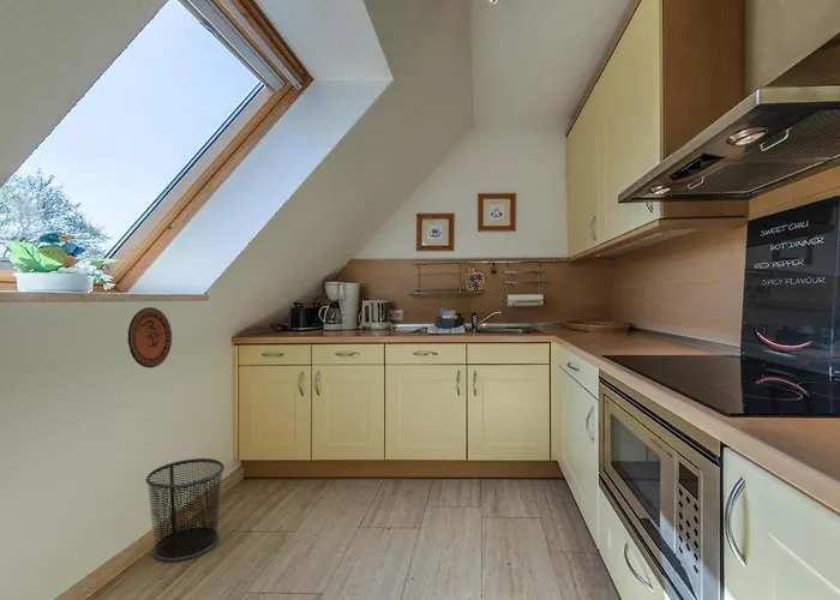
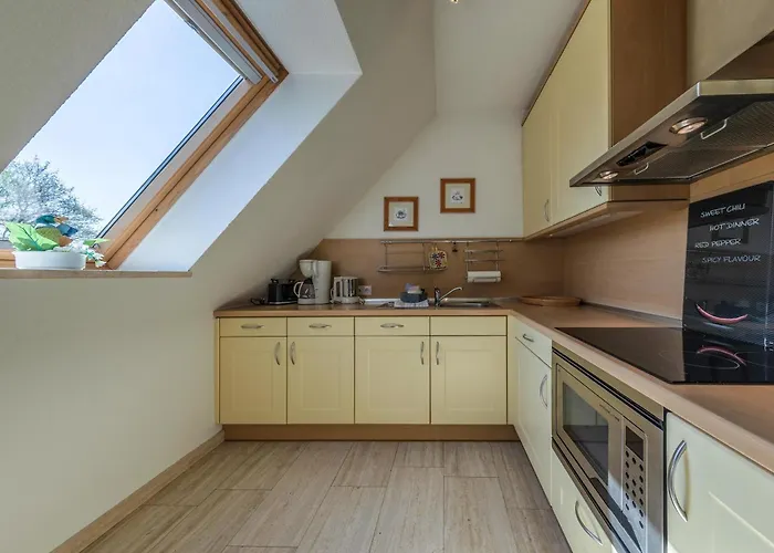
- decorative plate [127,306,173,368]
- waste bin [144,457,226,563]
